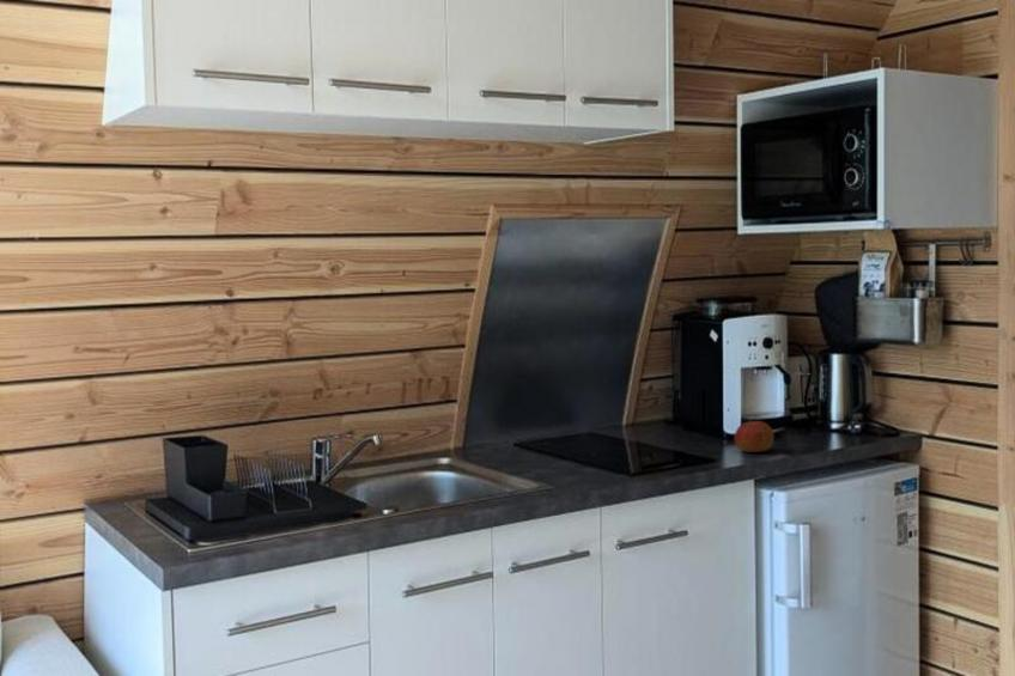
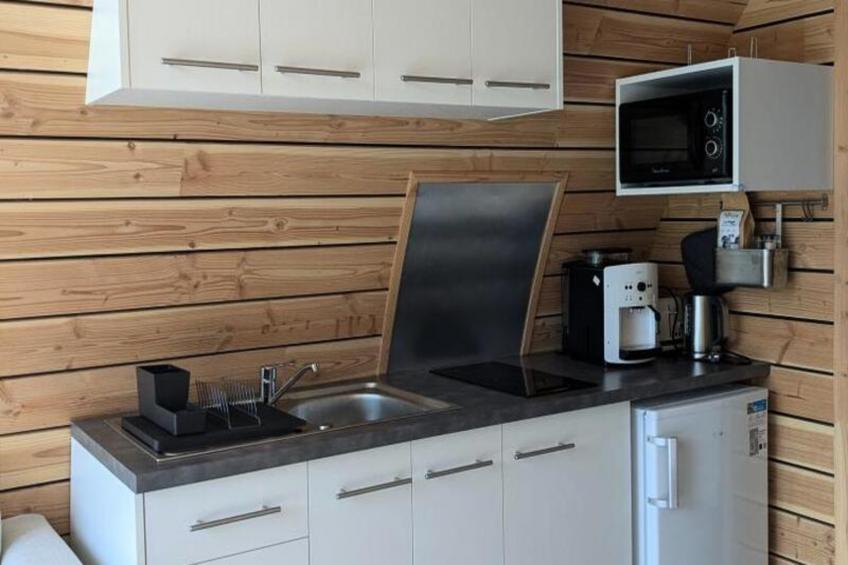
- apple [734,420,776,453]
